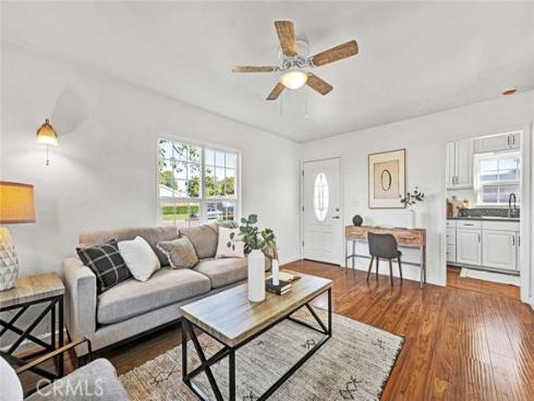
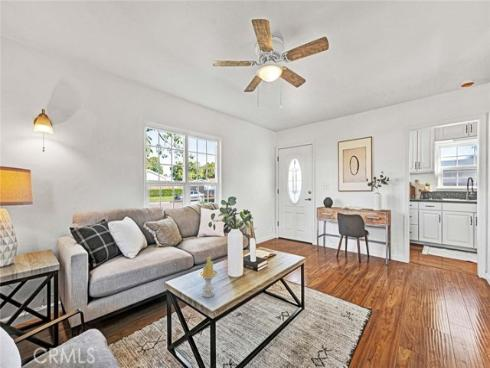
+ candle [197,256,219,298]
